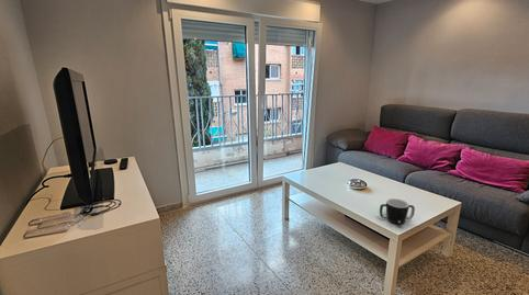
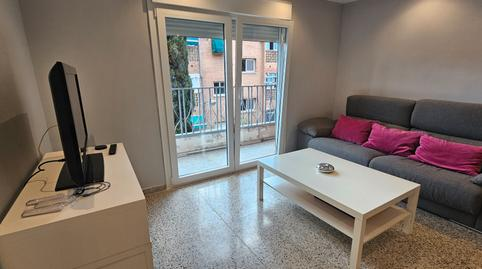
- mug [379,197,416,226]
